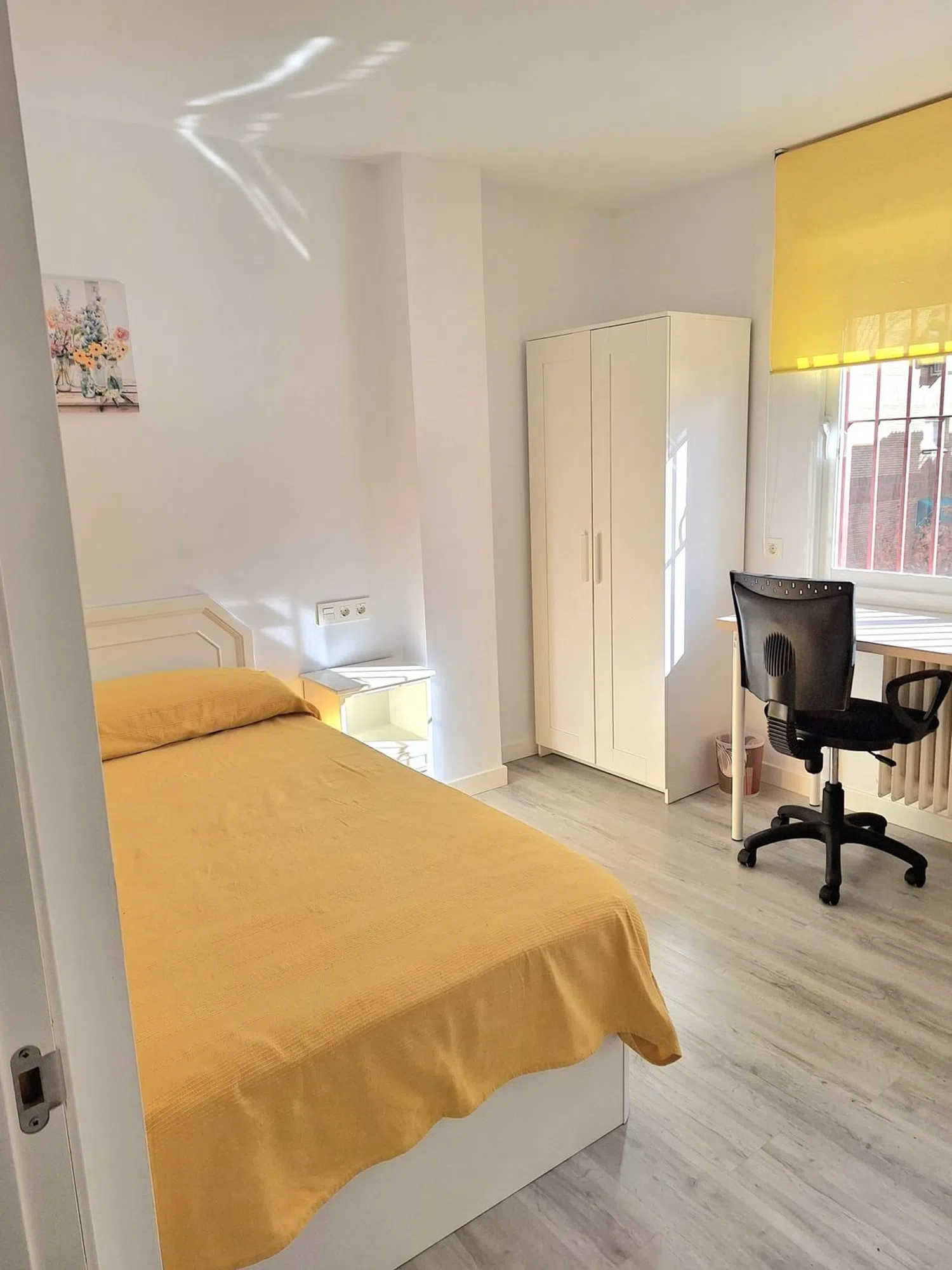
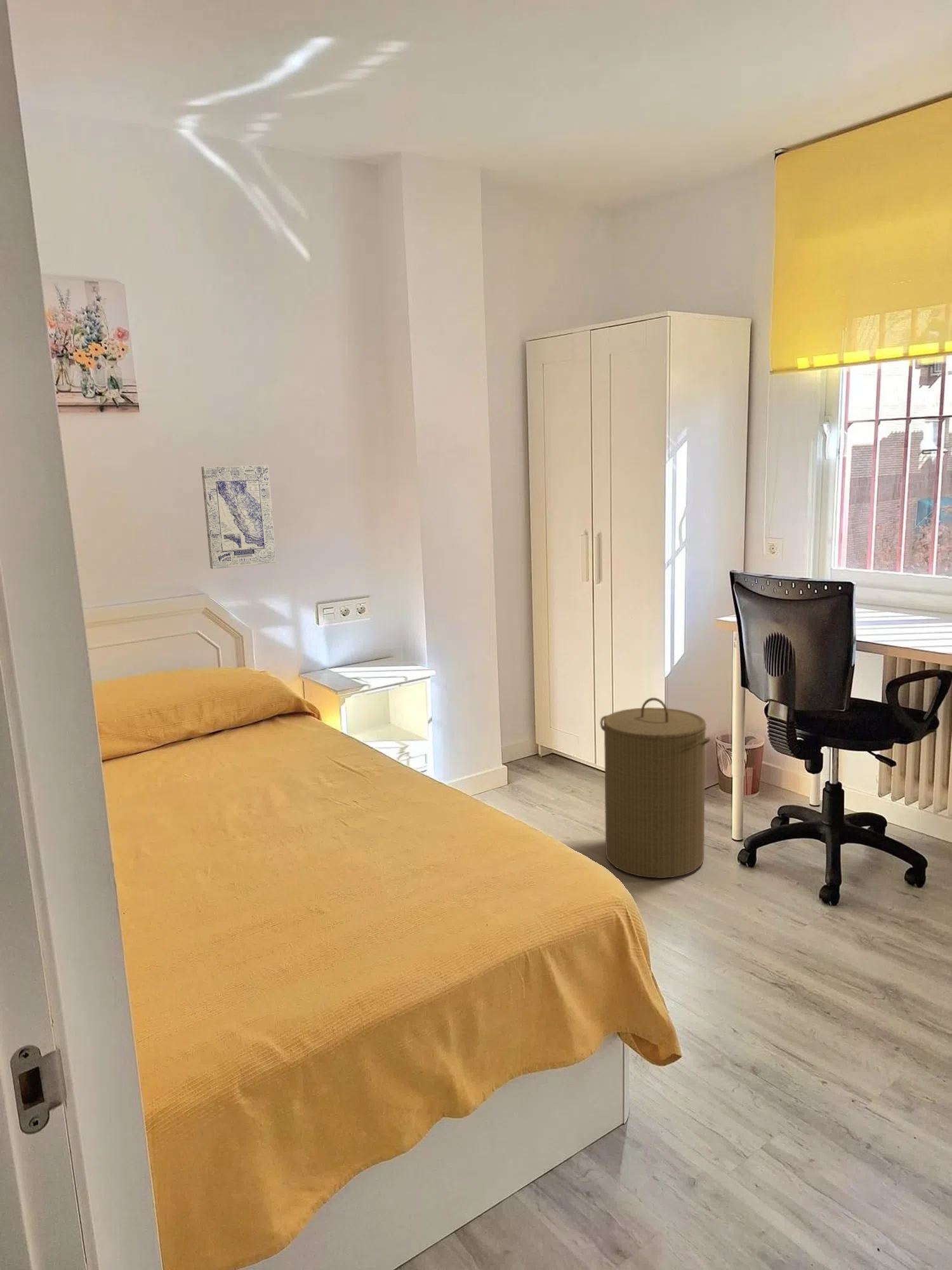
+ wall art [201,464,277,570]
+ laundry hamper [600,697,711,879]
